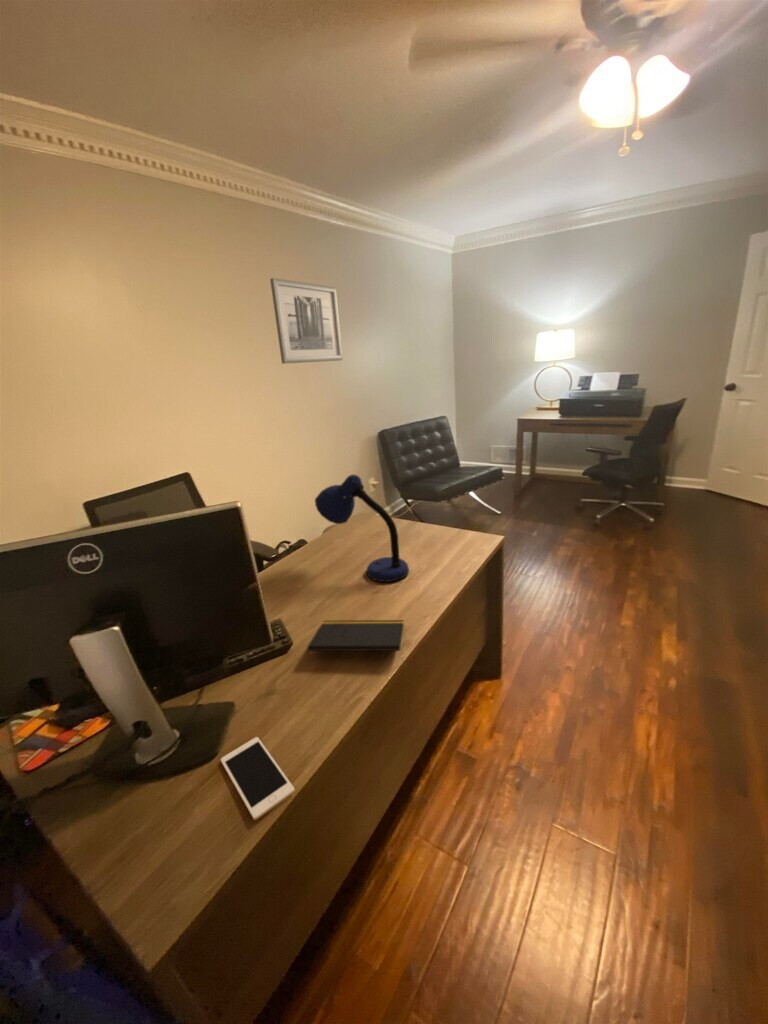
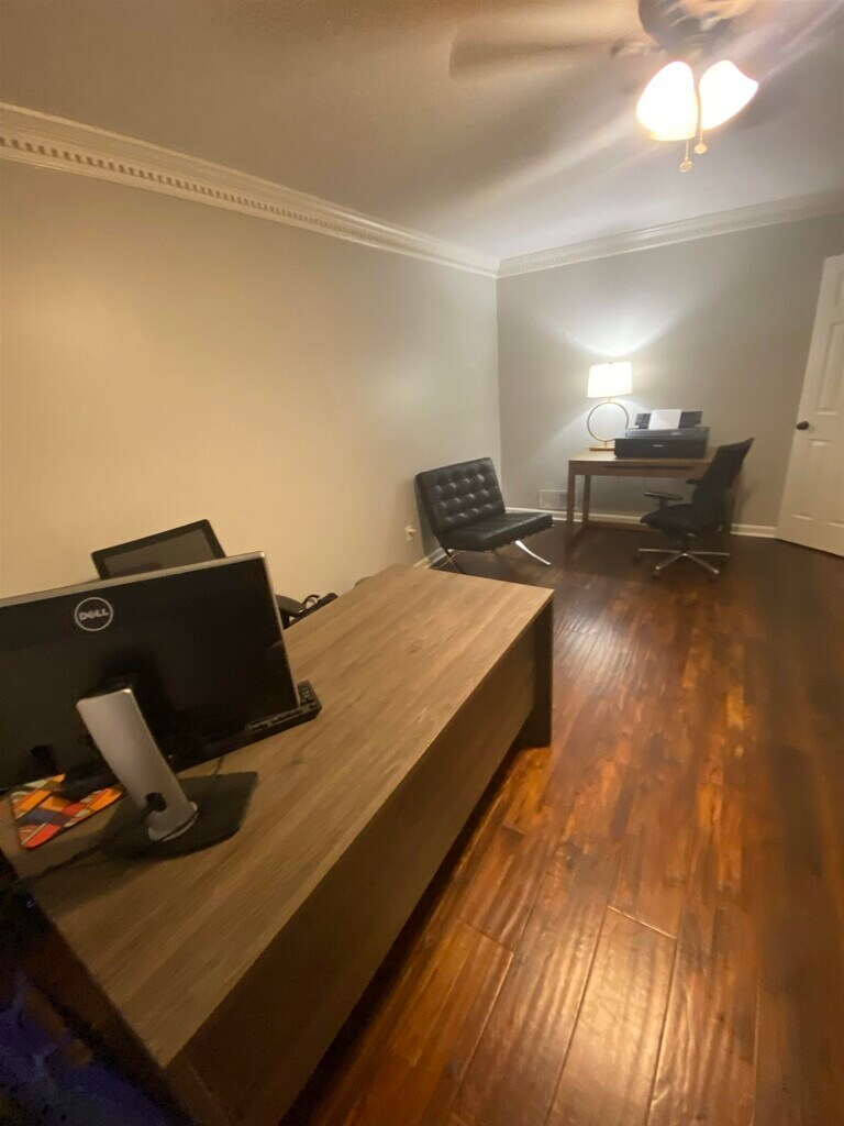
- desk lamp [314,474,410,583]
- wall art [269,277,344,365]
- notepad [307,619,405,661]
- cell phone [220,736,296,821]
